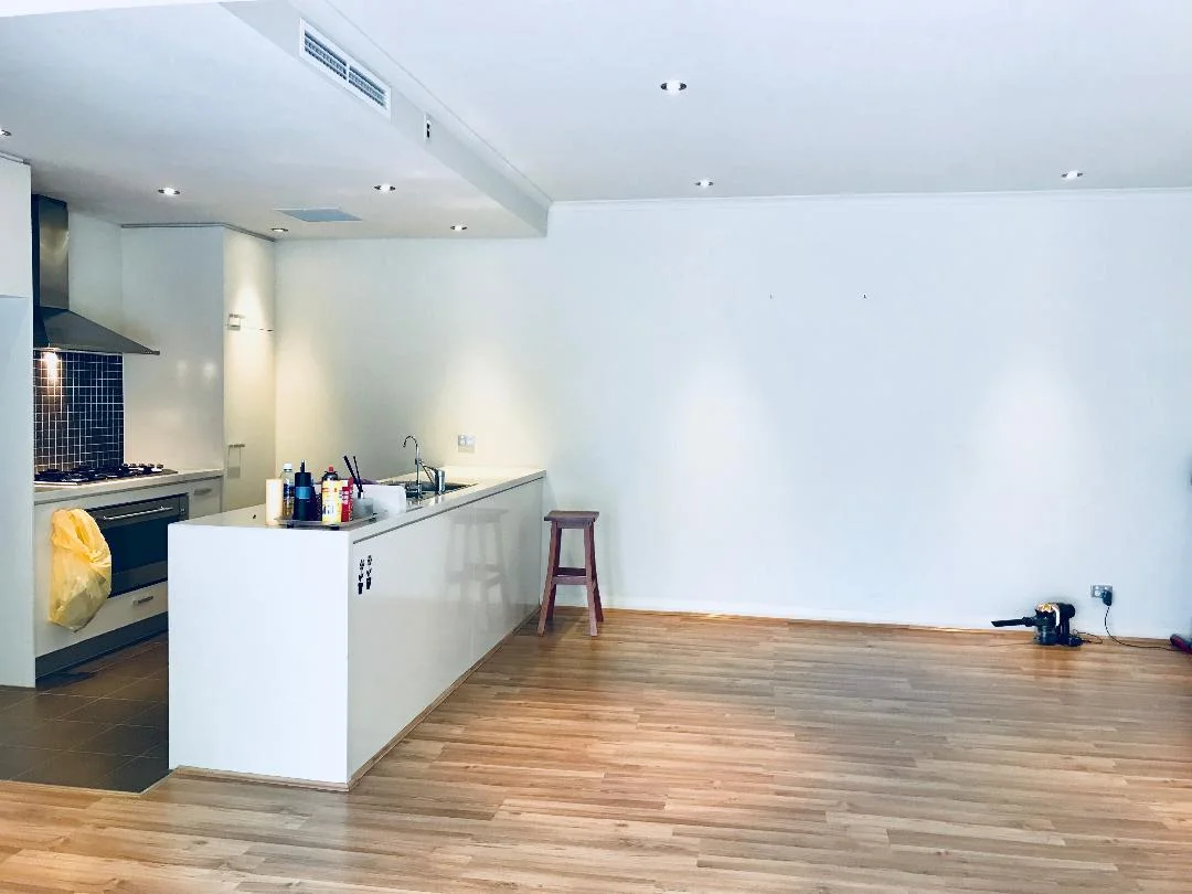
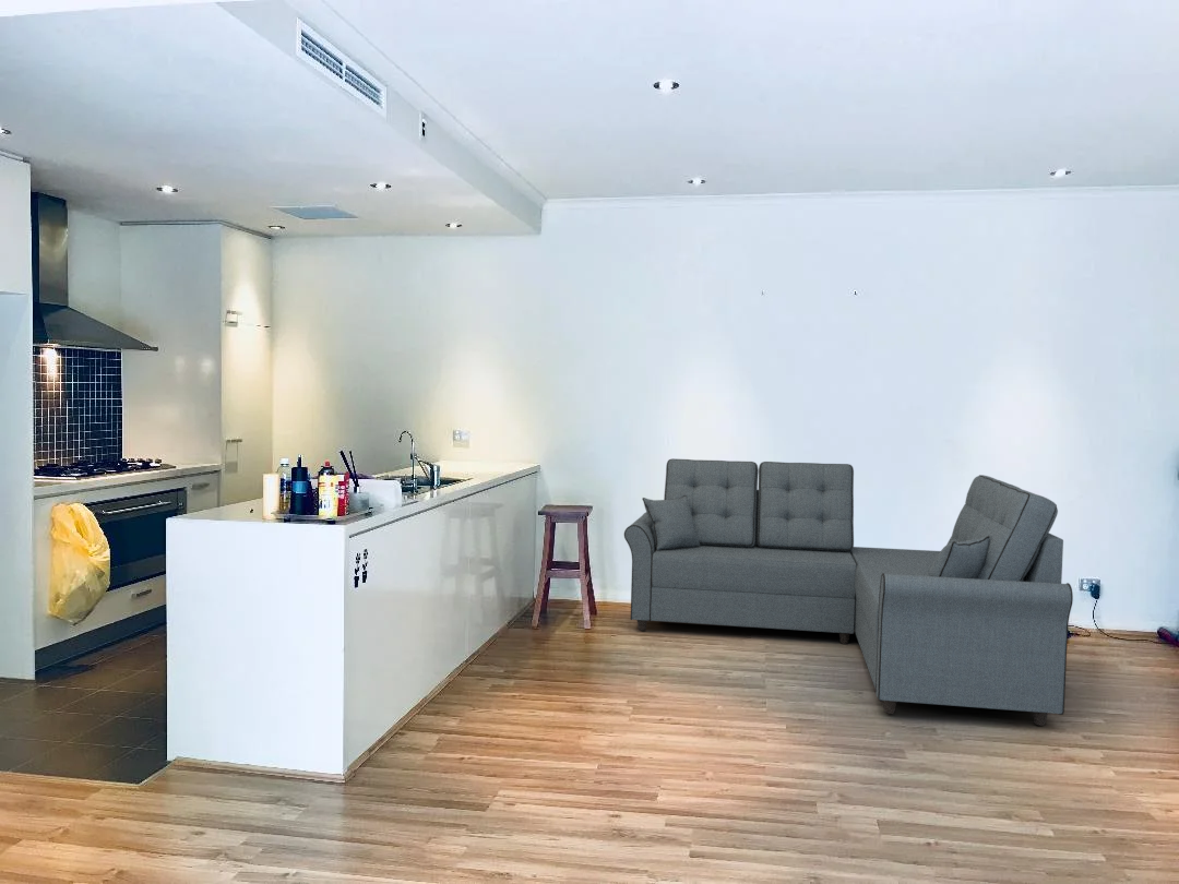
+ sofa [623,457,1074,727]
